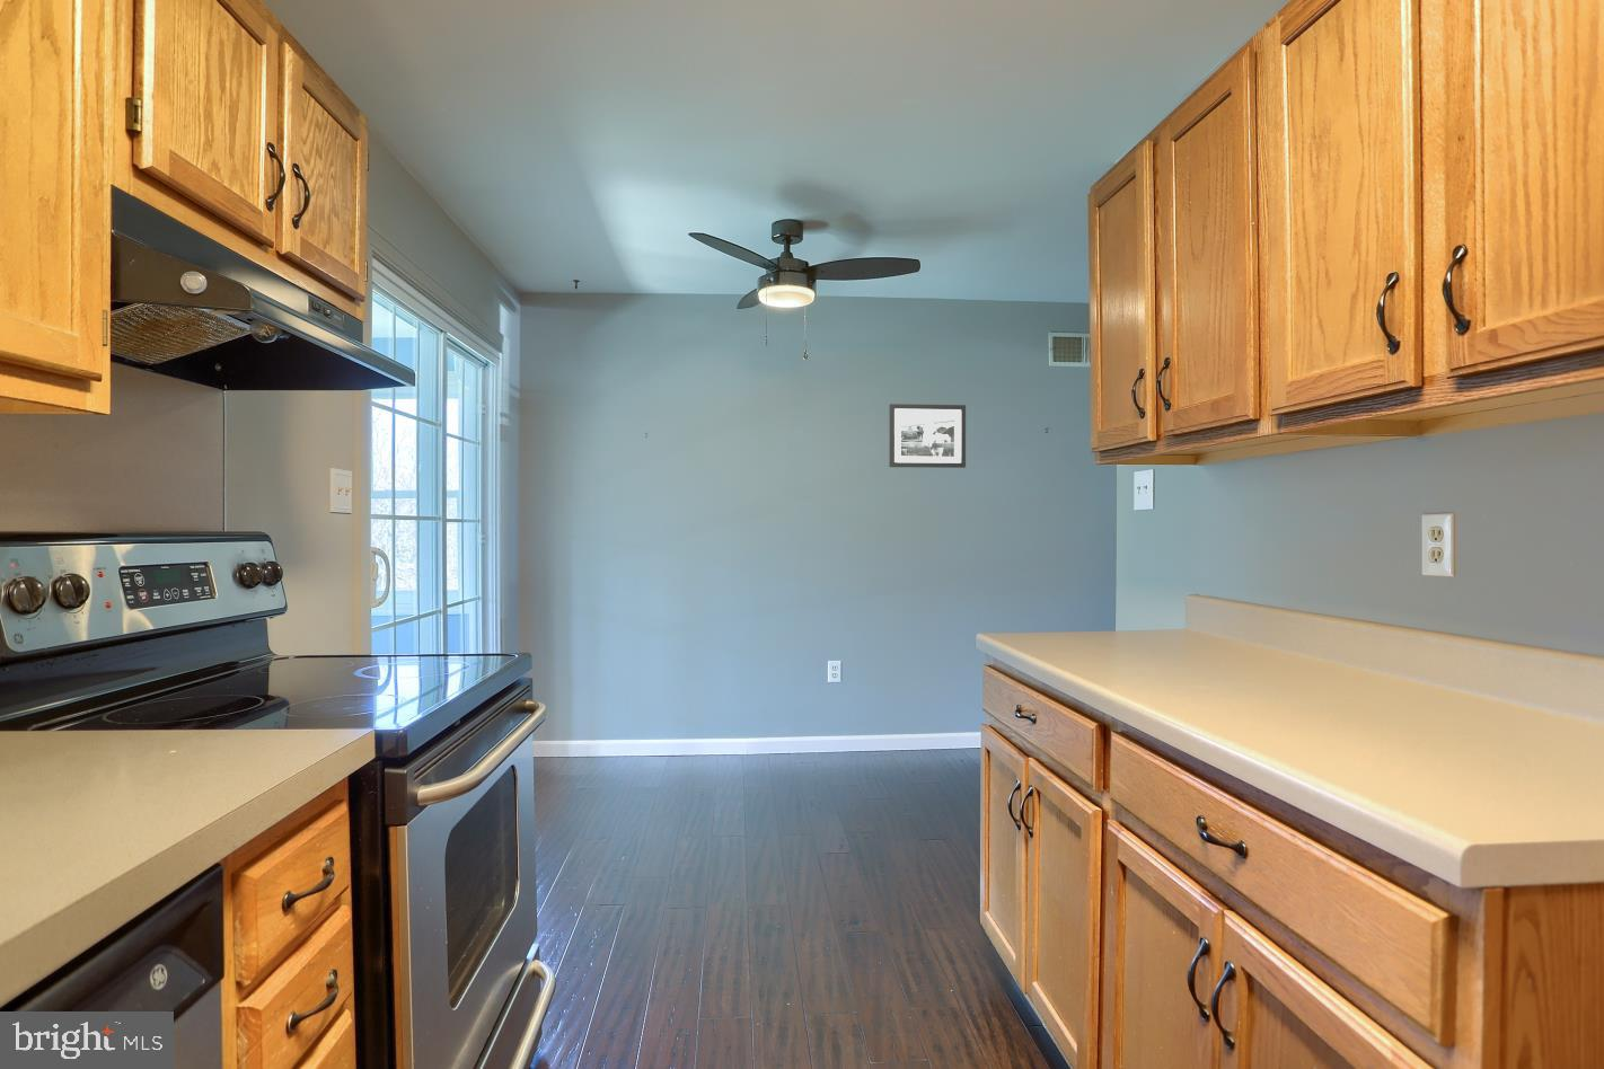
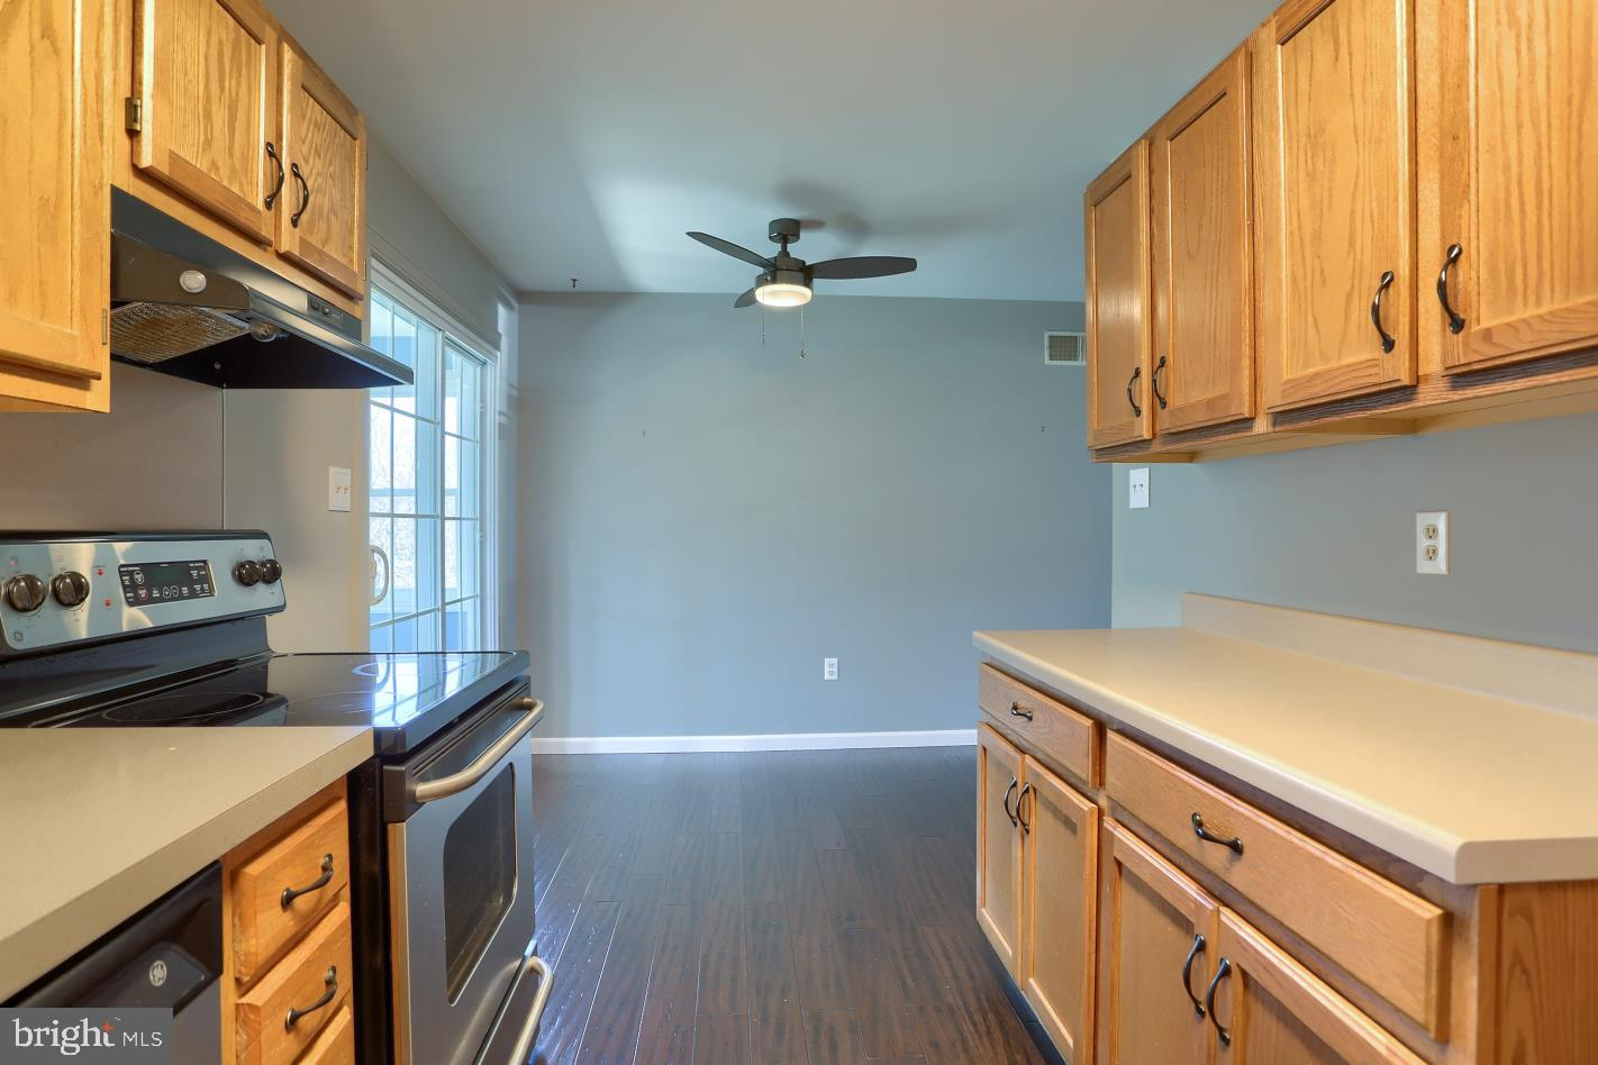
- picture frame [888,402,967,469]
